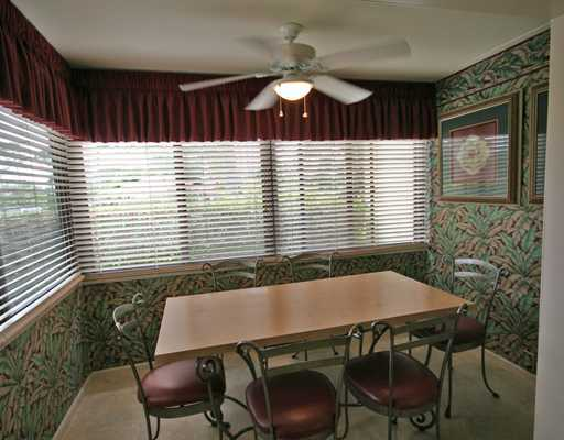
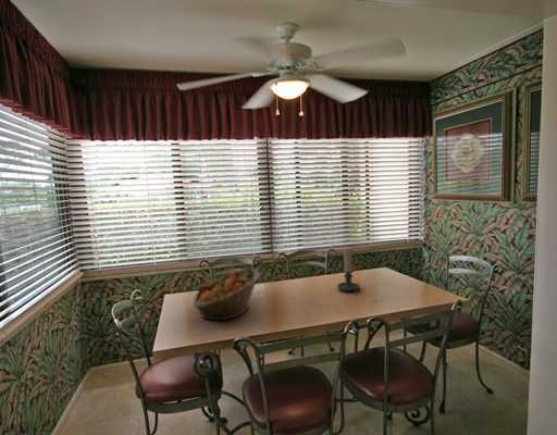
+ candle holder [336,248,361,294]
+ fruit basket [191,268,261,322]
